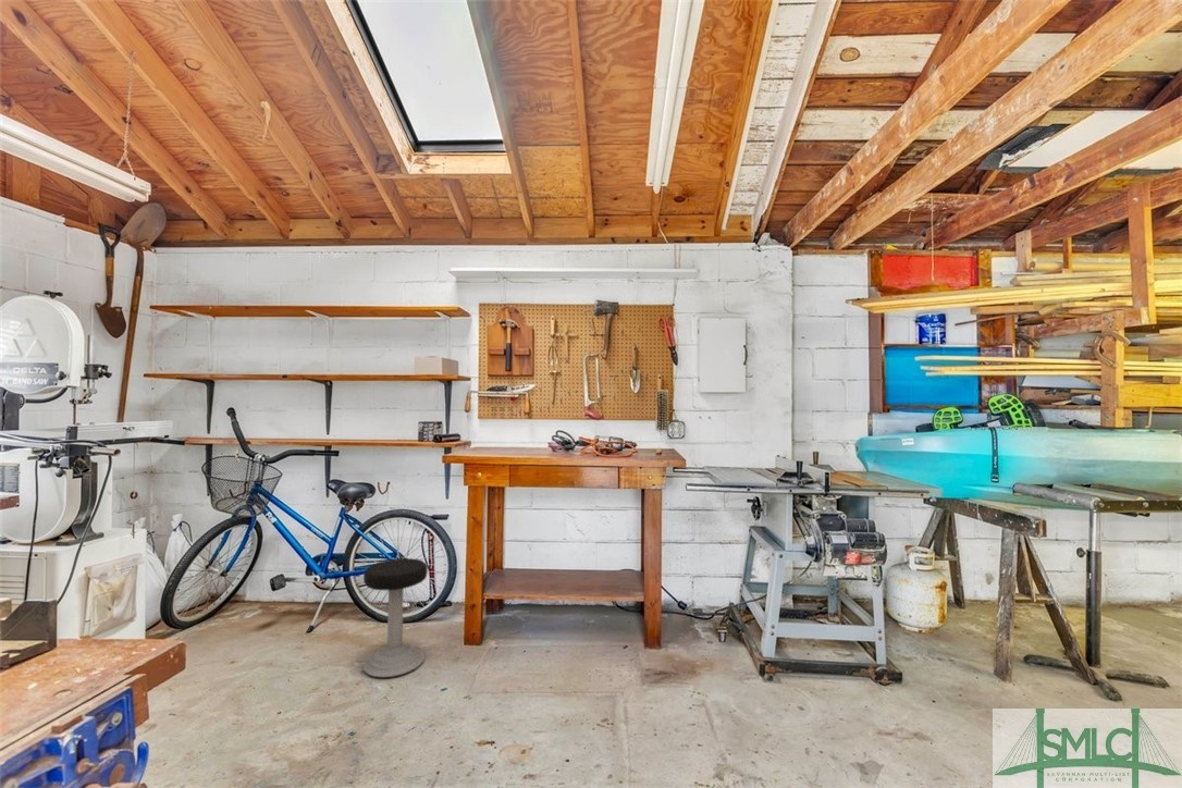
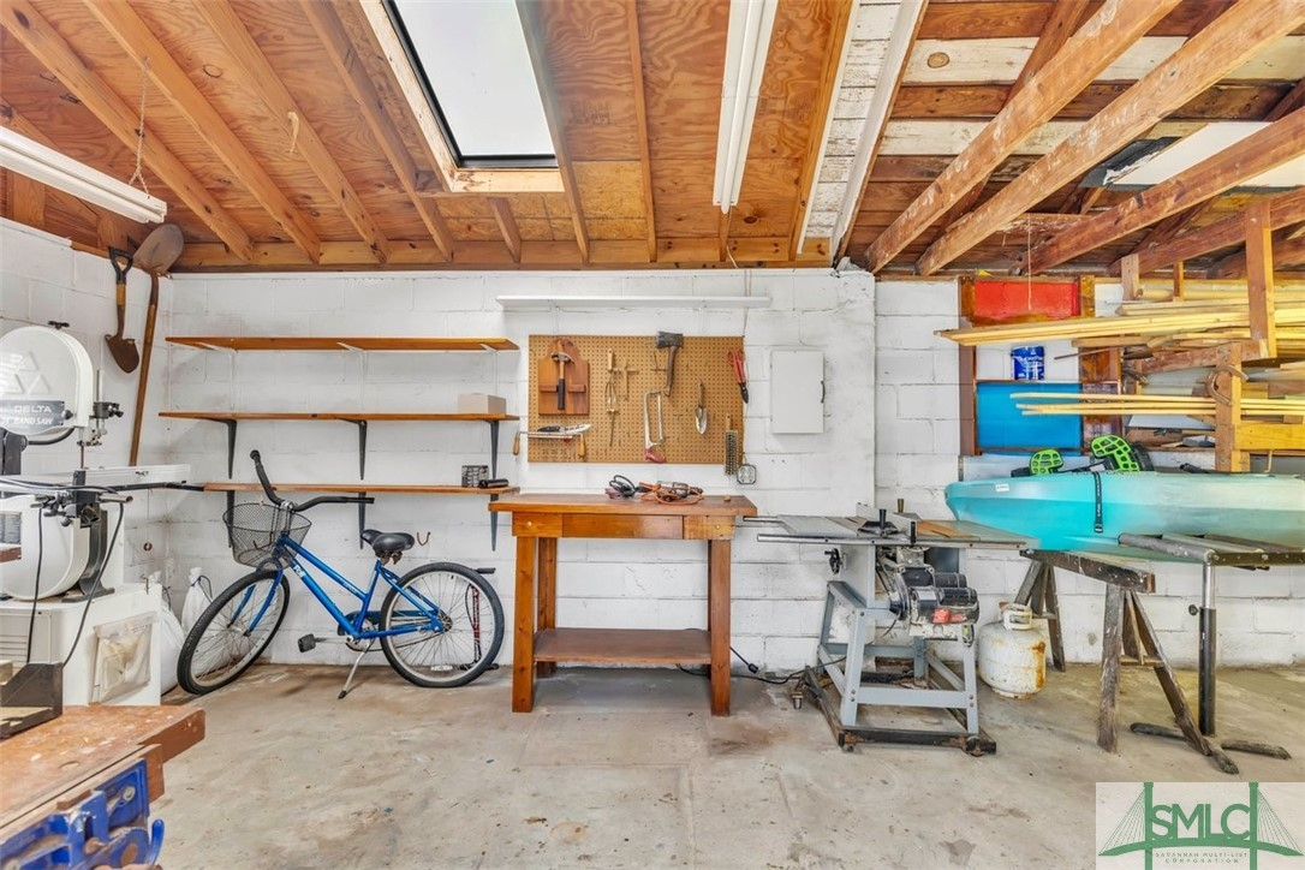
- stool [362,557,429,678]
